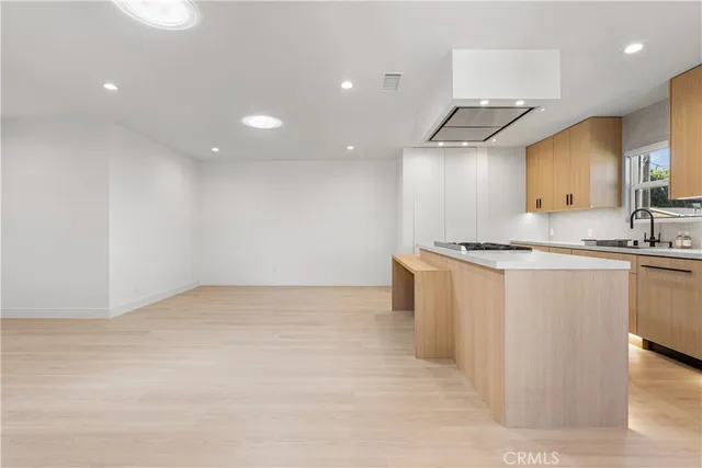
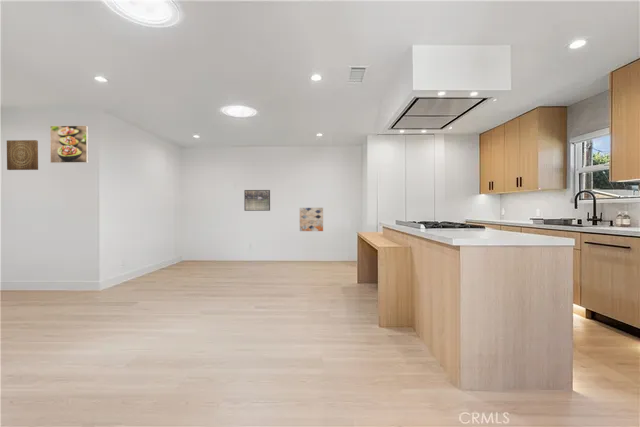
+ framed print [49,125,89,164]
+ wall art [299,207,324,232]
+ wall art [6,139,39,171]
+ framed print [243,189,271,212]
